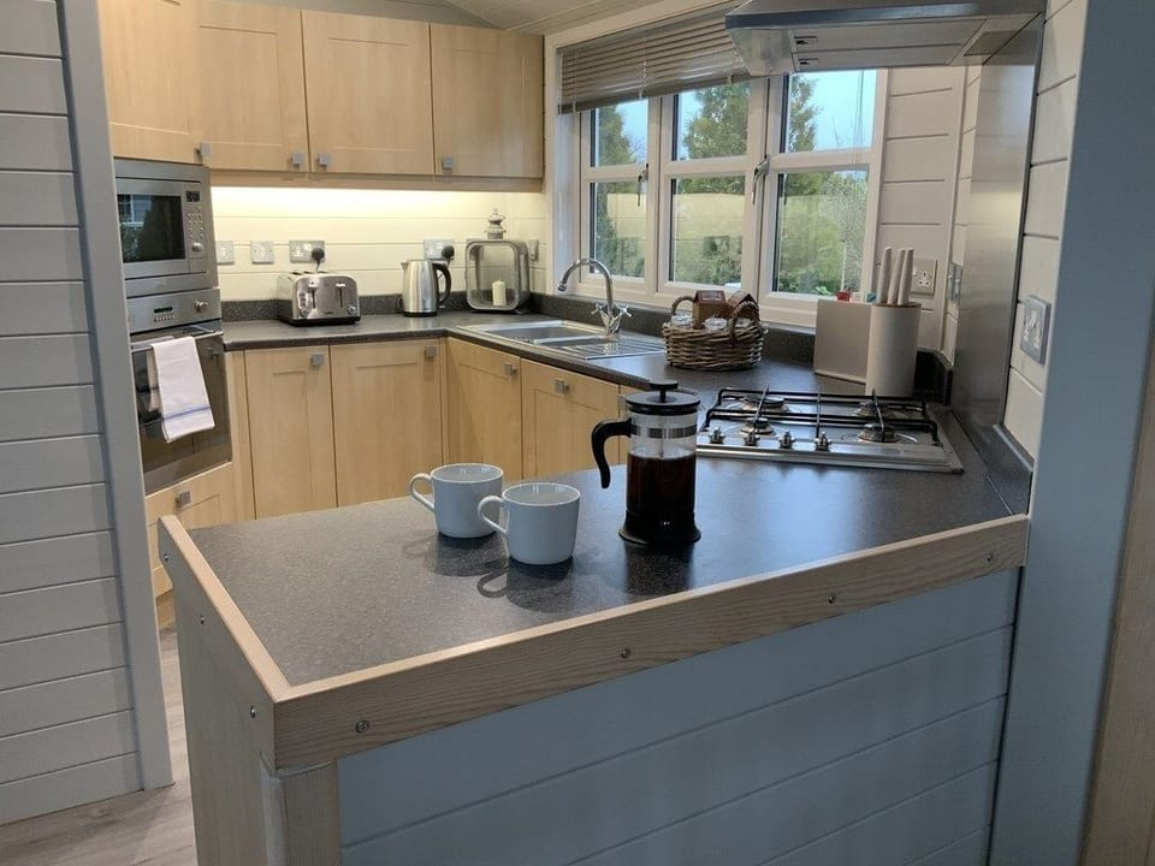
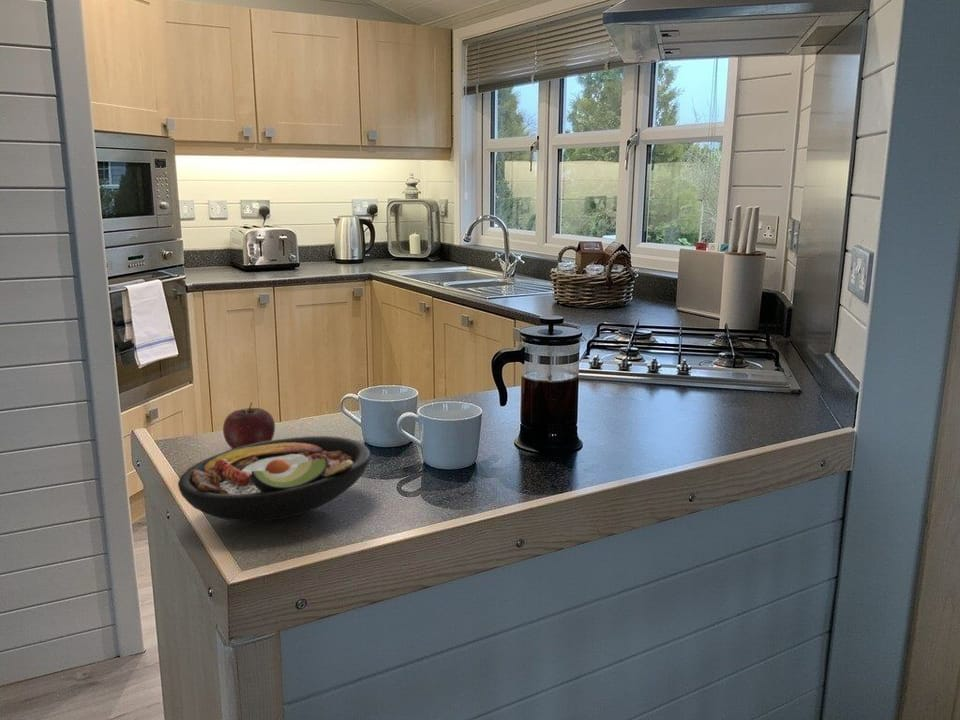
+ apple [222,402,276,450]
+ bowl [177,435,371,522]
